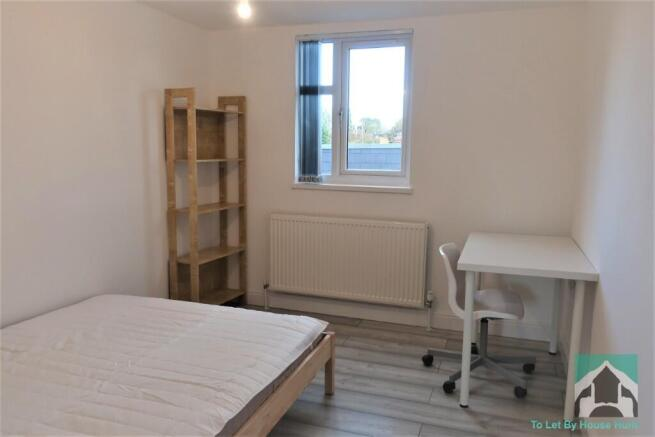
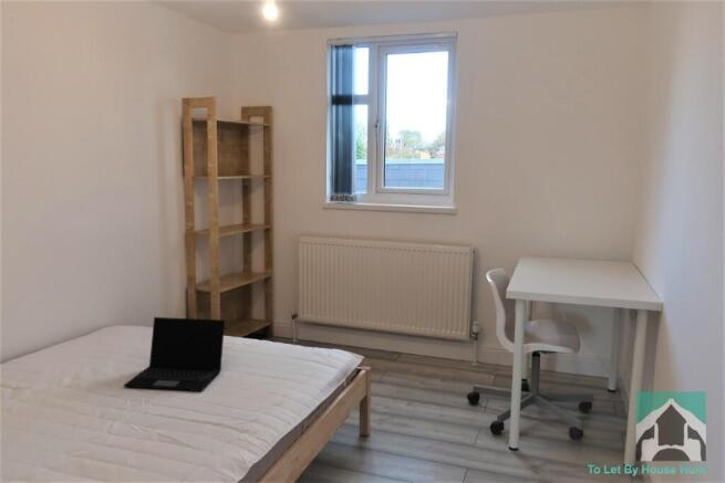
+ laptop [123,316,226,392]
